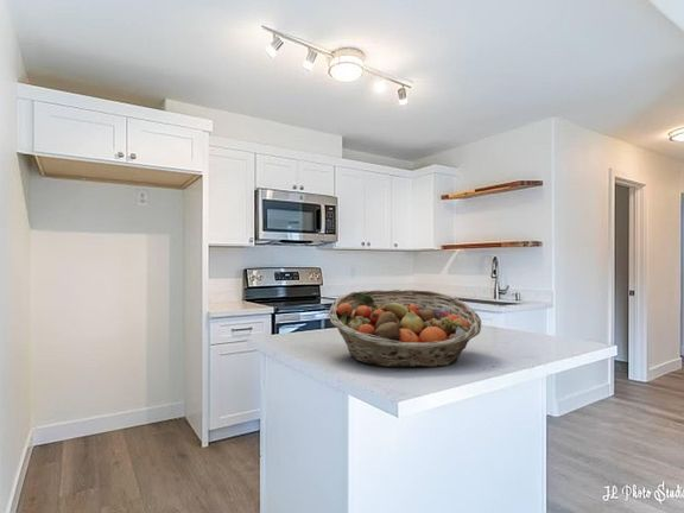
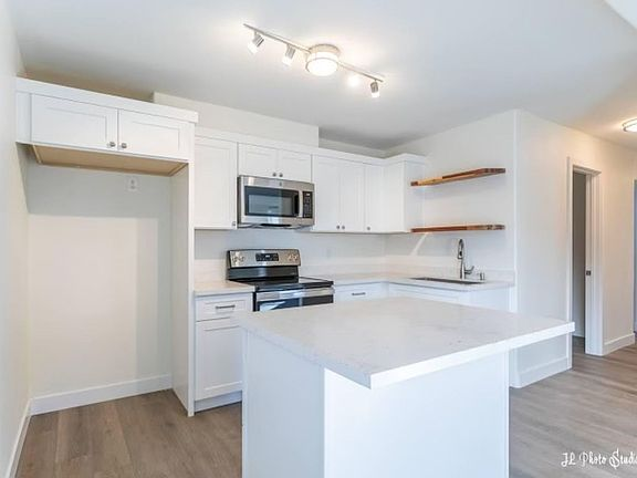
- fruit basket [328,289,482,369]
